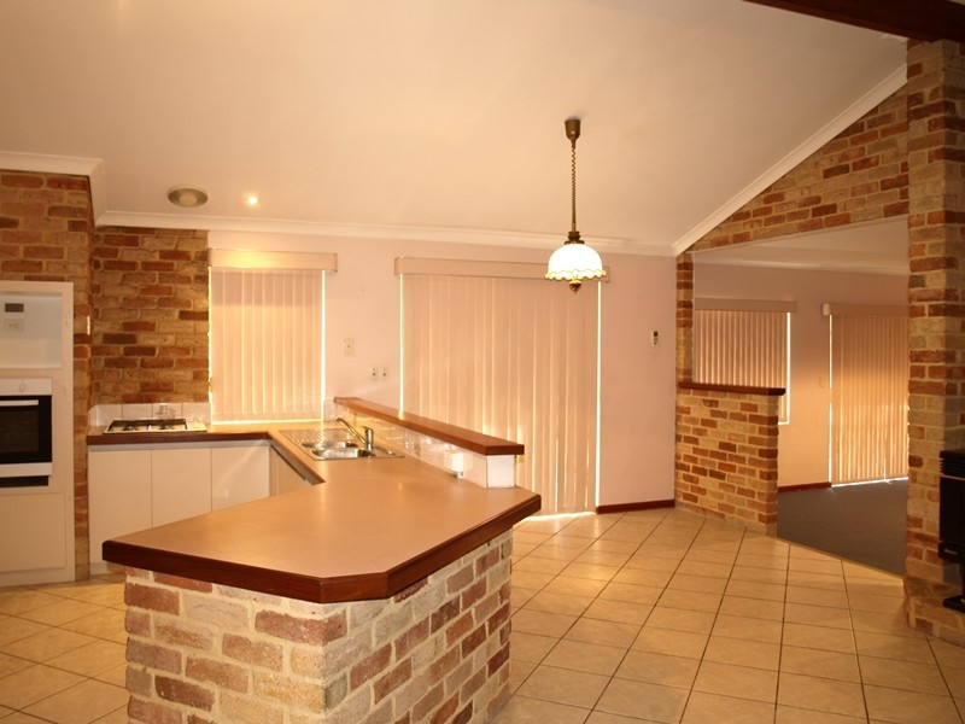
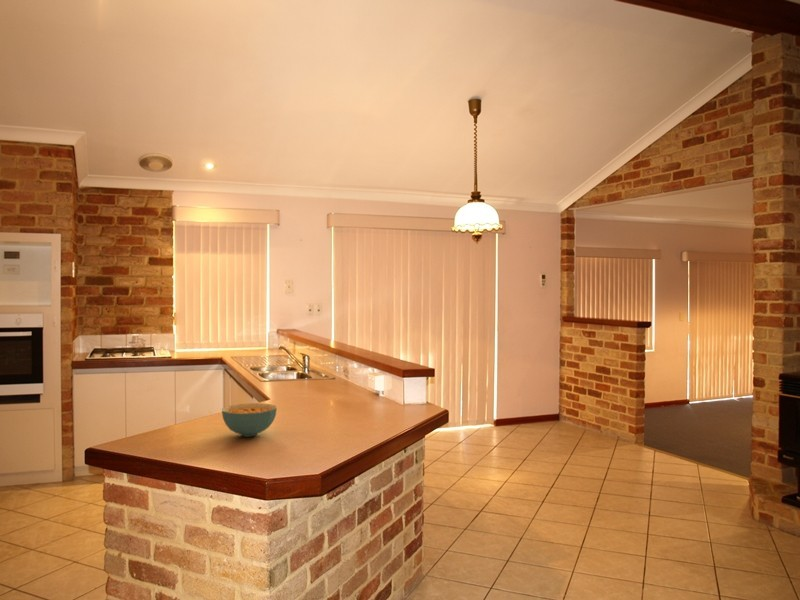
+ cereal bowl [221,402,278,438]
